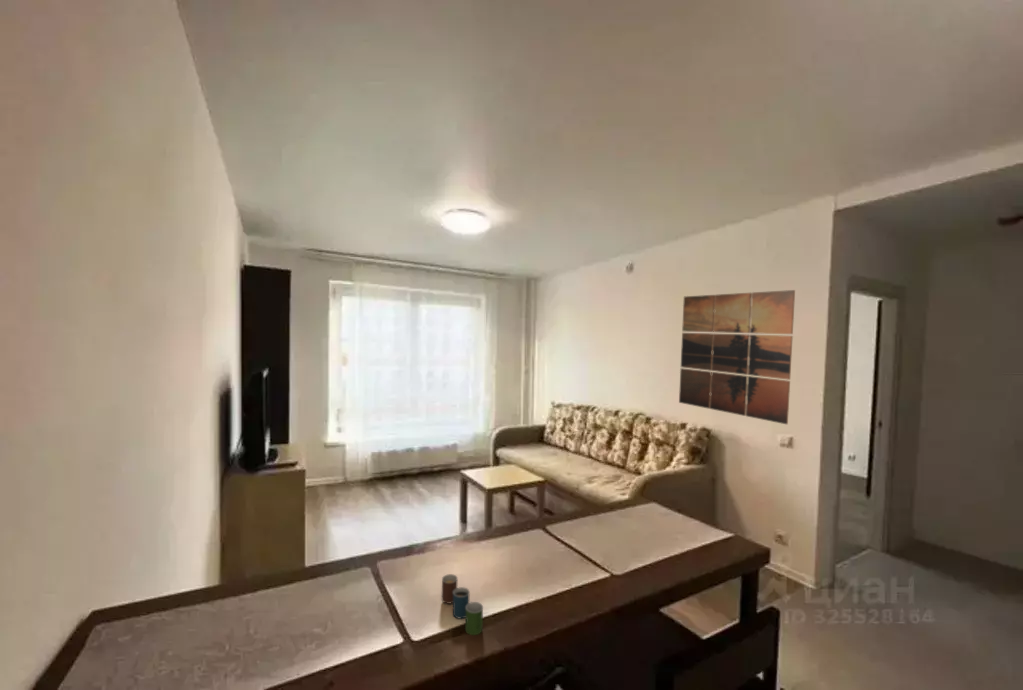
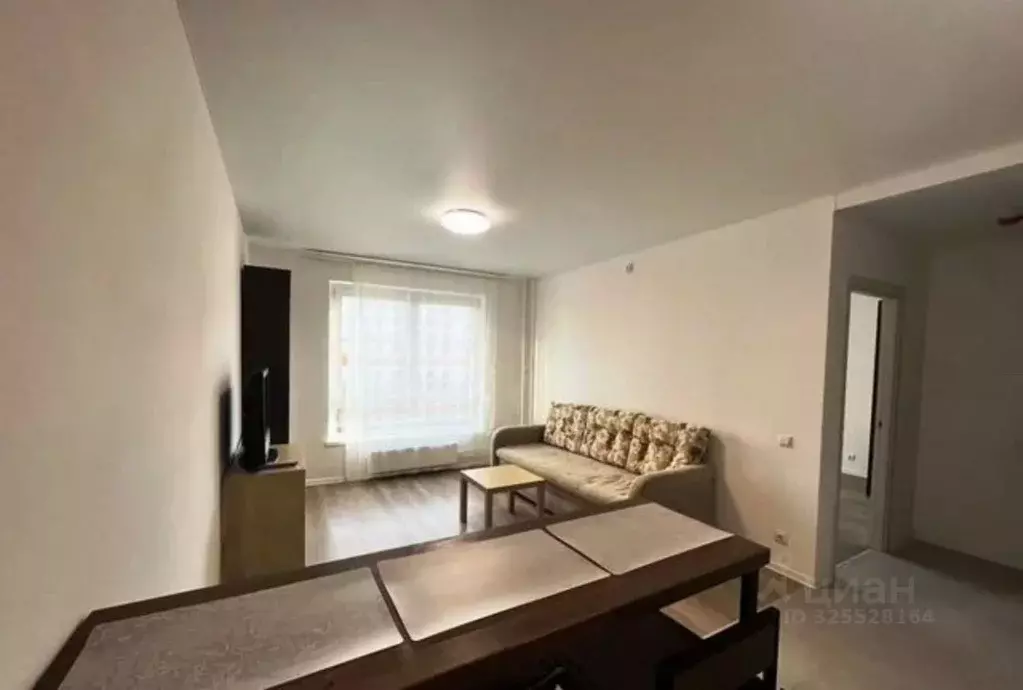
- cup [441,573,484,636]
- wall art [678,289,796,425]
